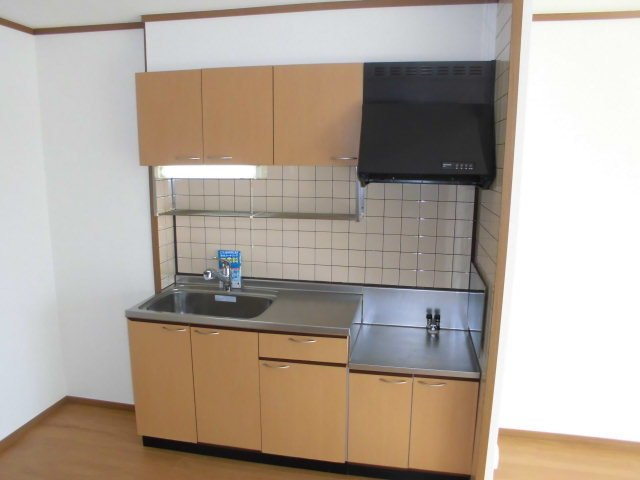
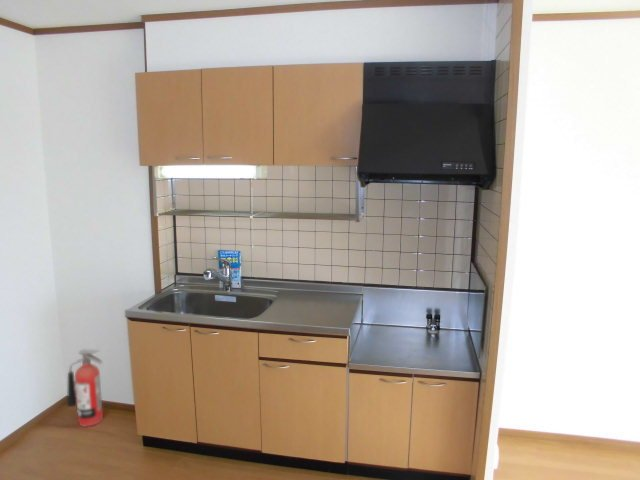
+ fire extinguisher [66,348,104,428]
